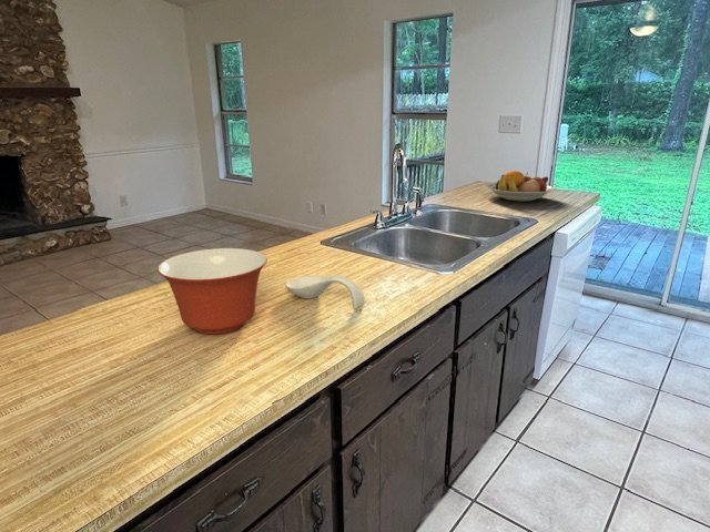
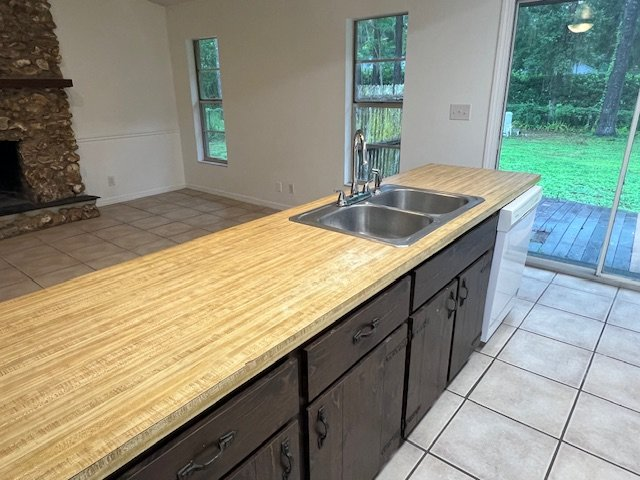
- mixing bowl [156,247,268,335]
- fruit bowl [485,170,556,202]
- spoon rest [284,275,366,309]
